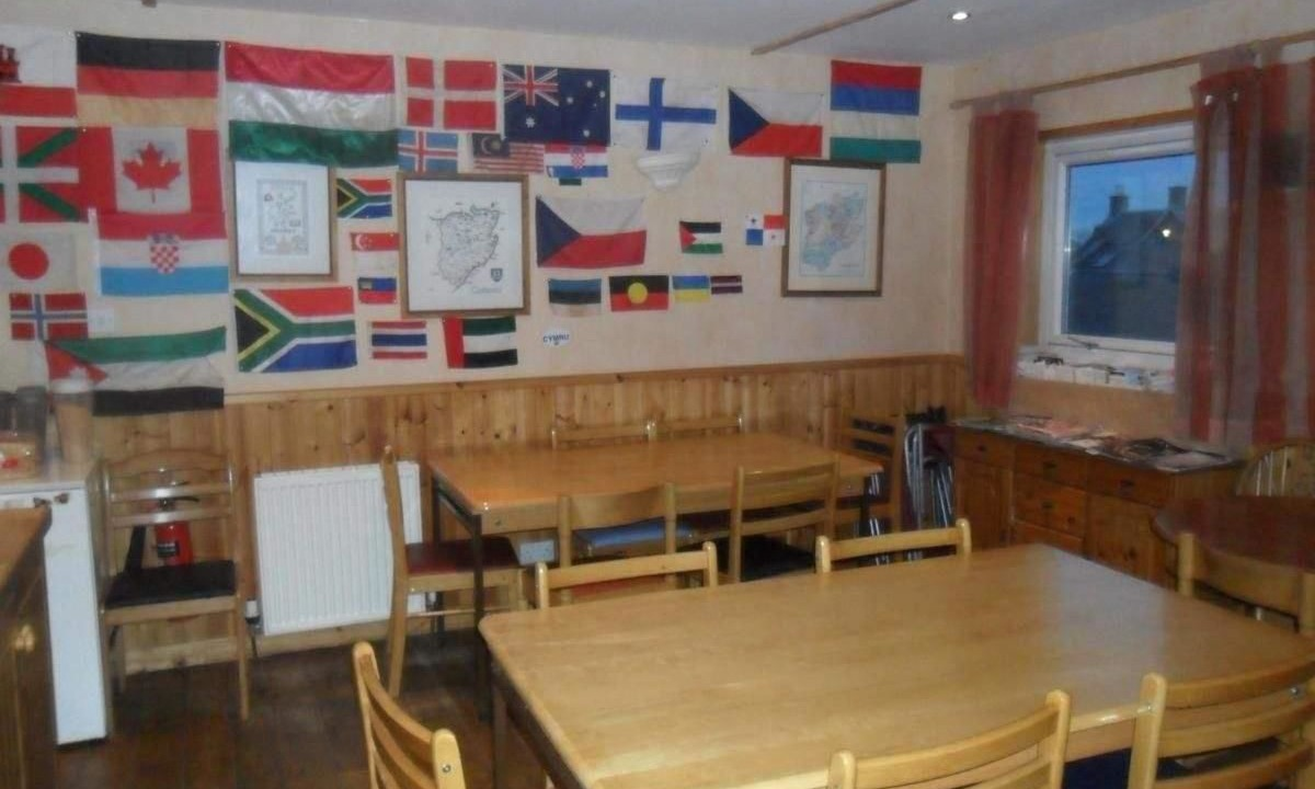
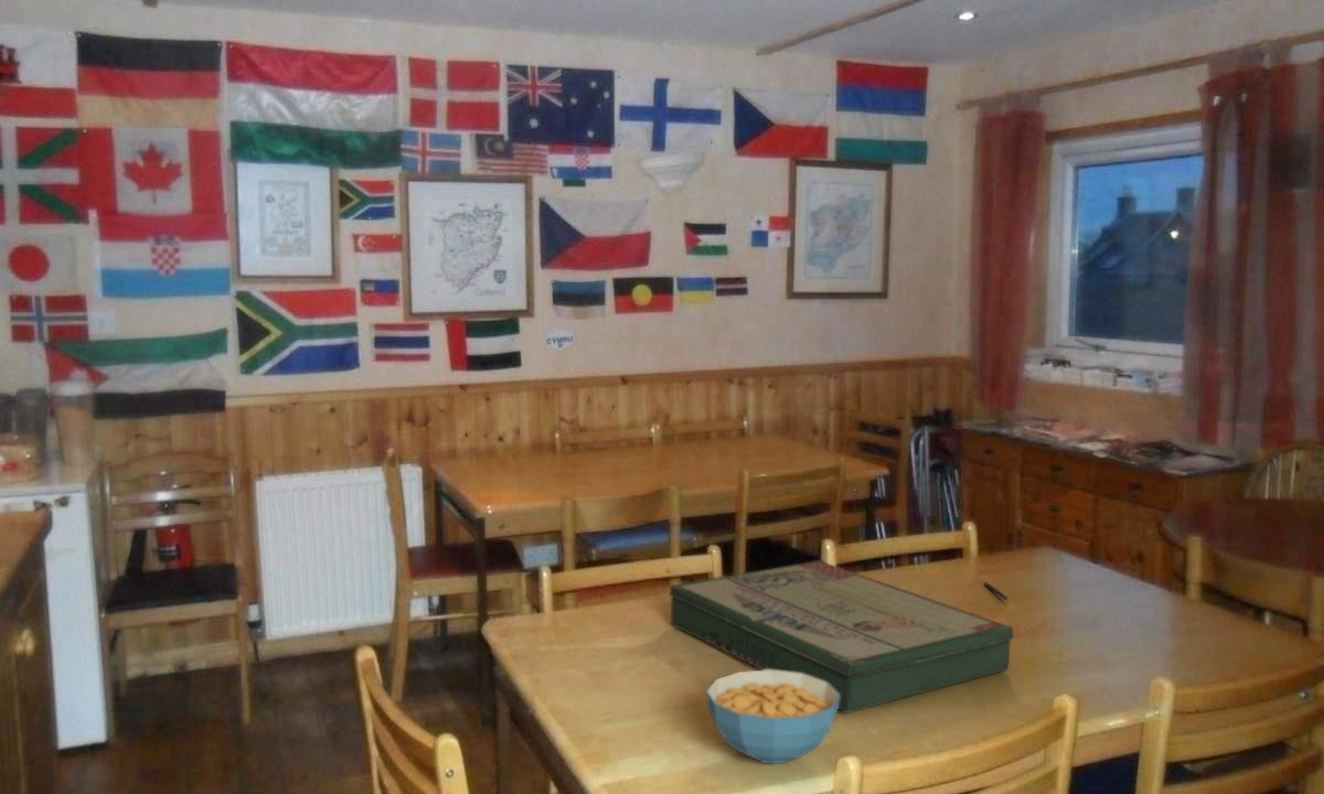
+ board game [669,559,1015,713]
+ pen [983,581,1008,601]
+ cereal bowl [705,669,840,765]
